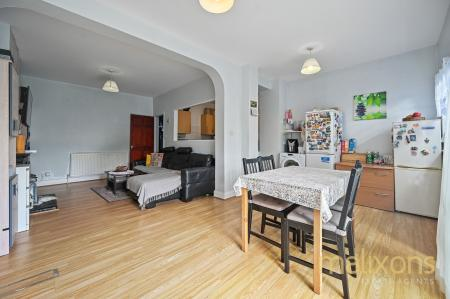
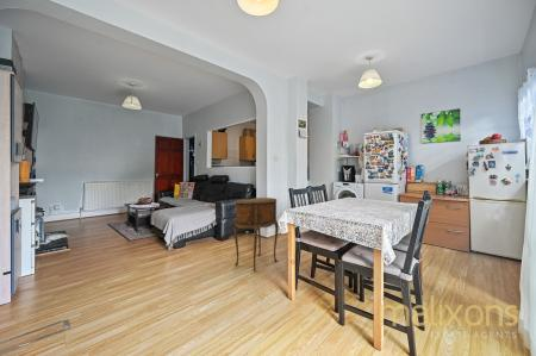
+ side table [232,196,280,273]
